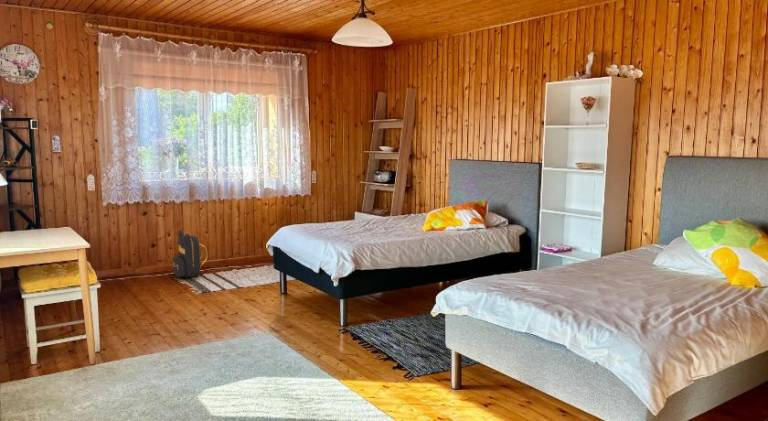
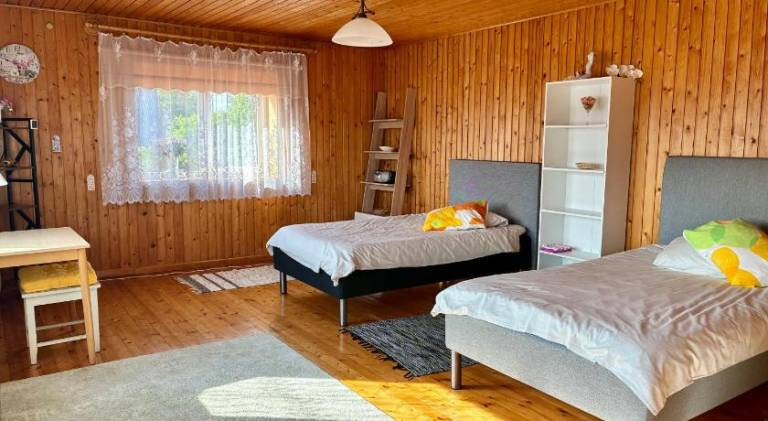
- backpack [172,229,208,279]
